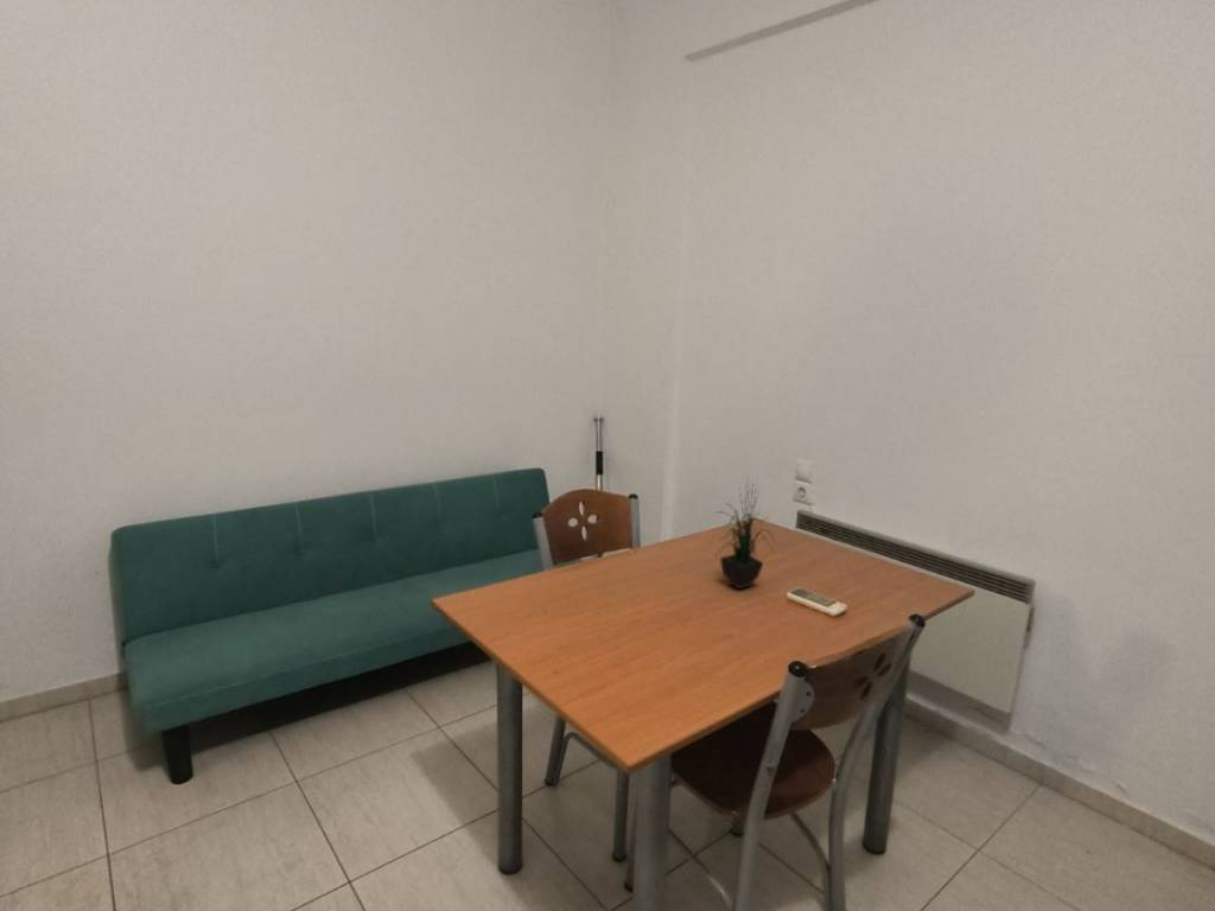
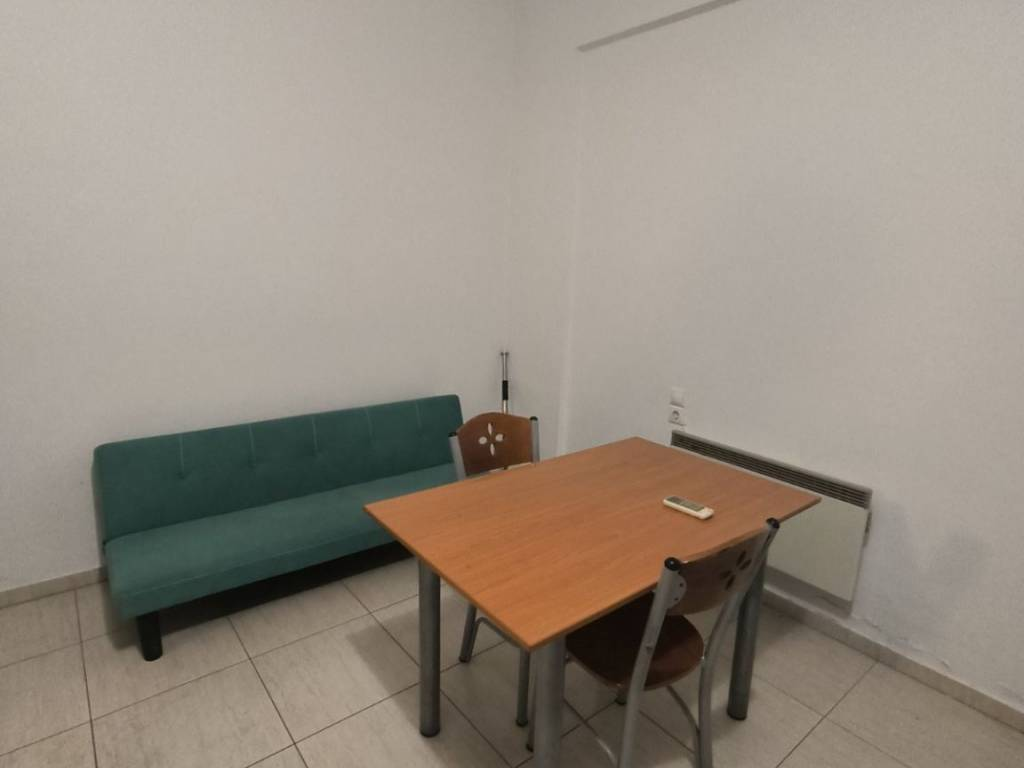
- potted plant [715,476,776,590]
